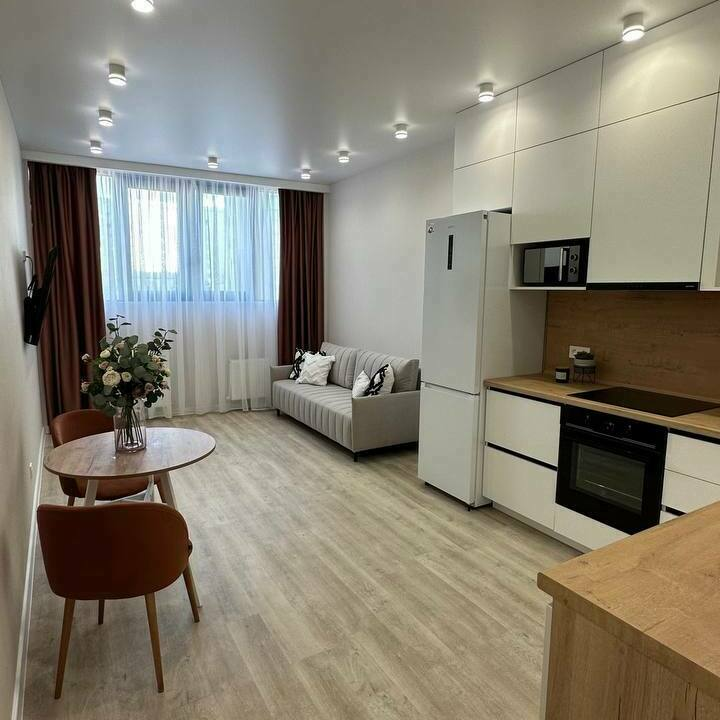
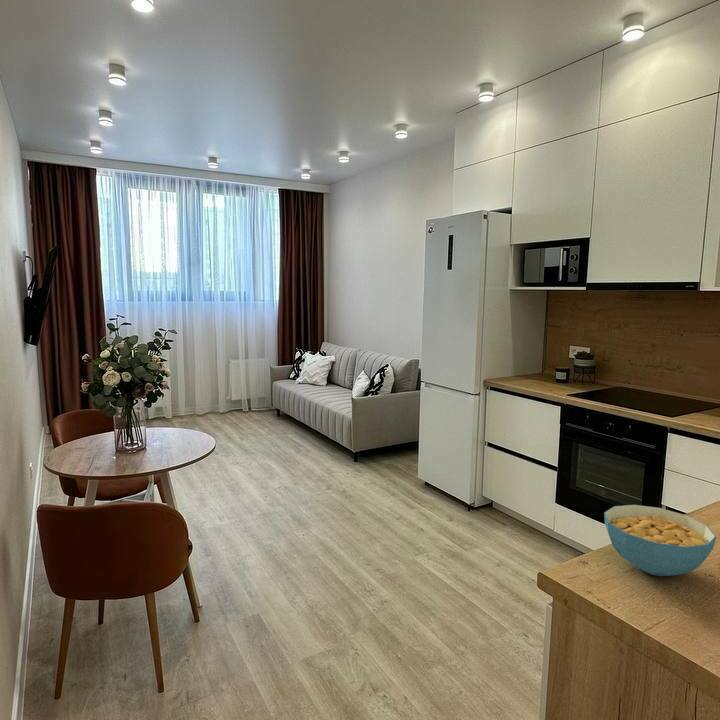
+ cereal bowl [603,504,717,577]
